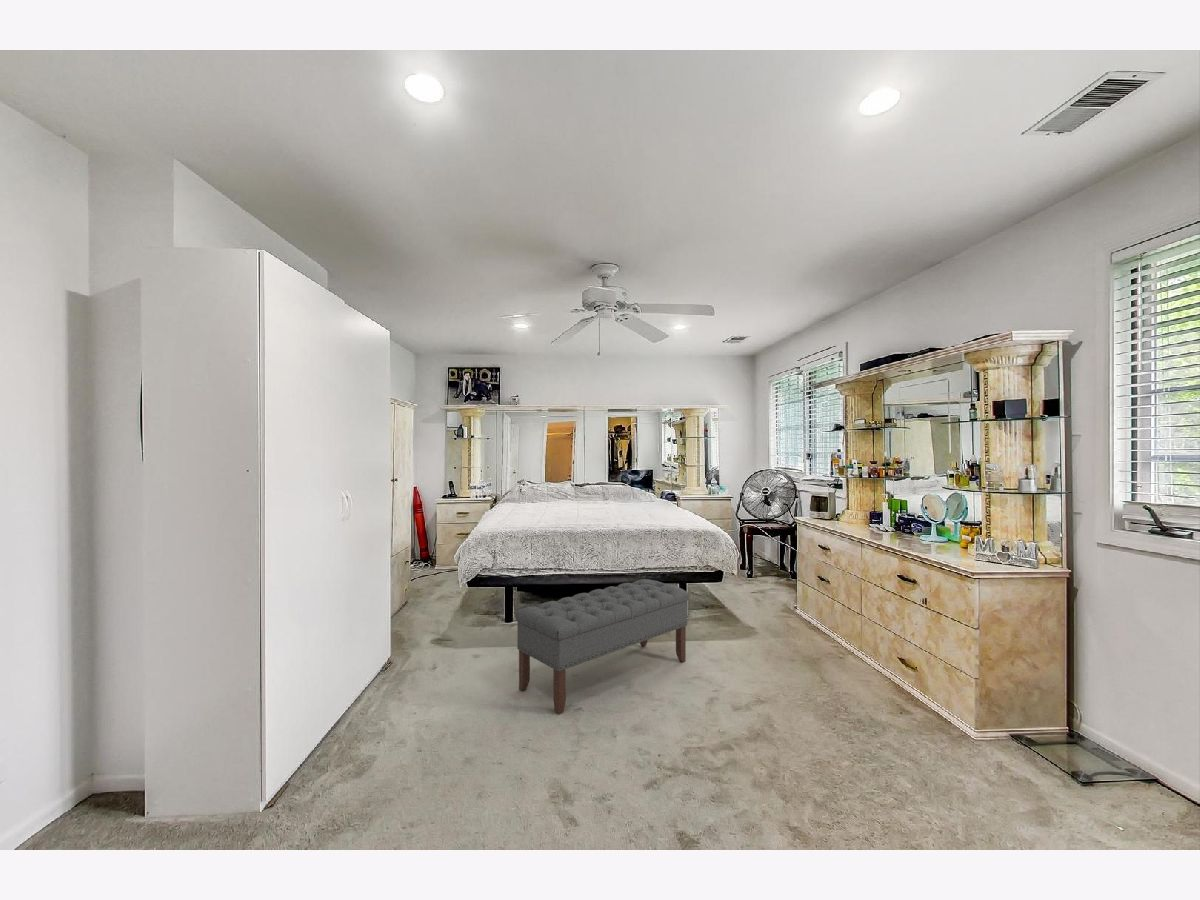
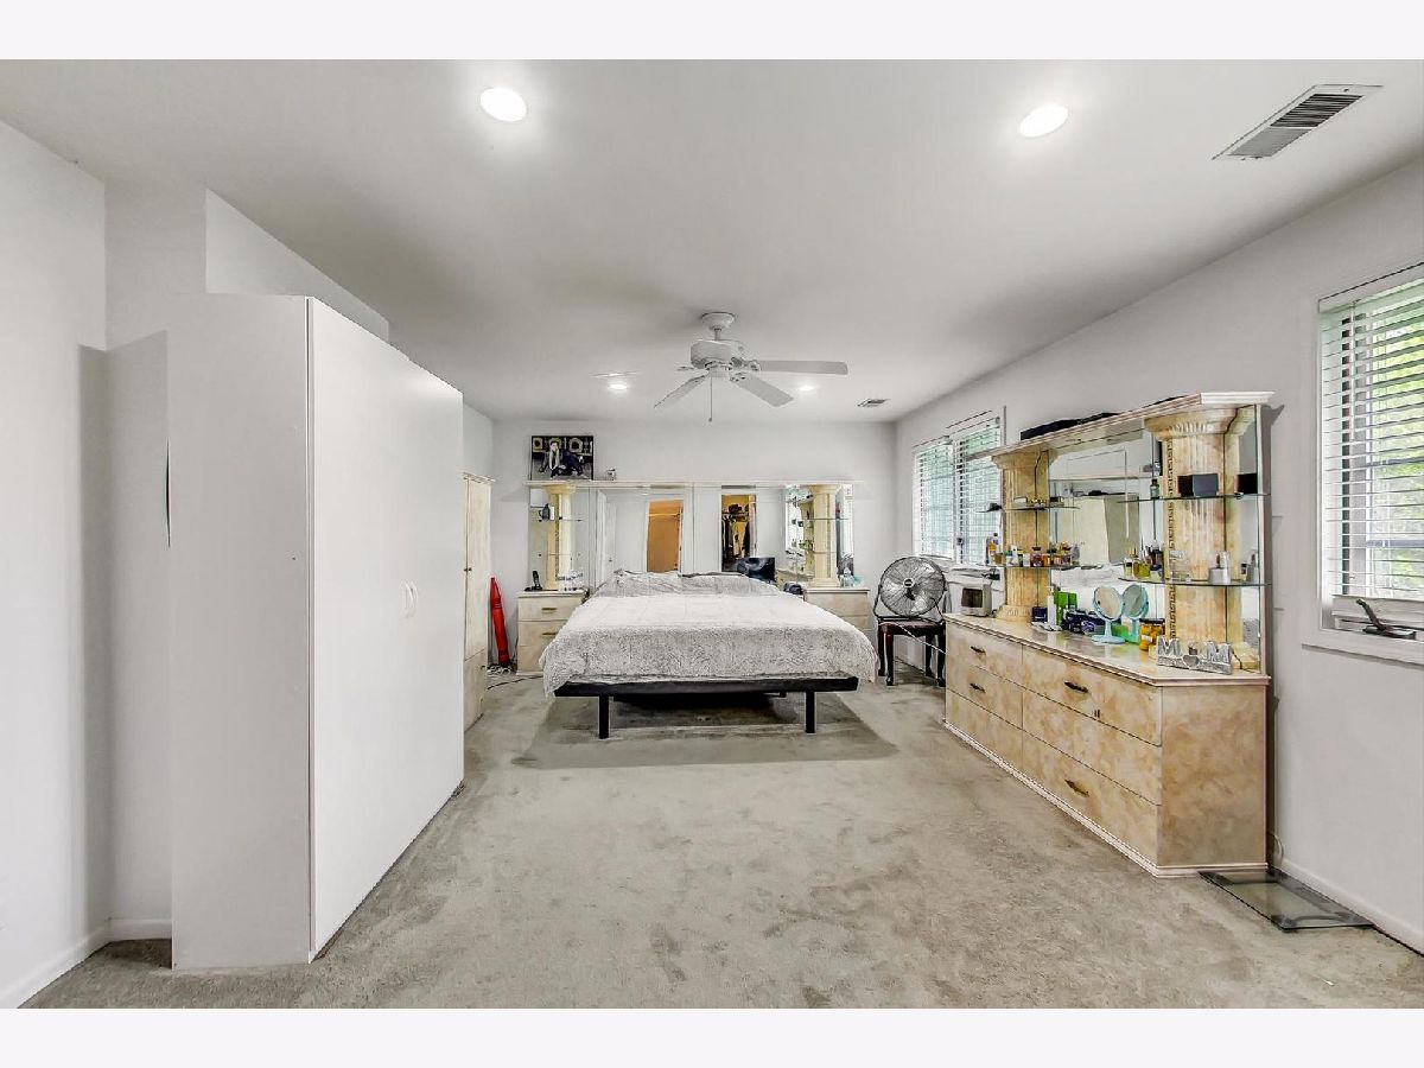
- bench [514,578,690,715]
